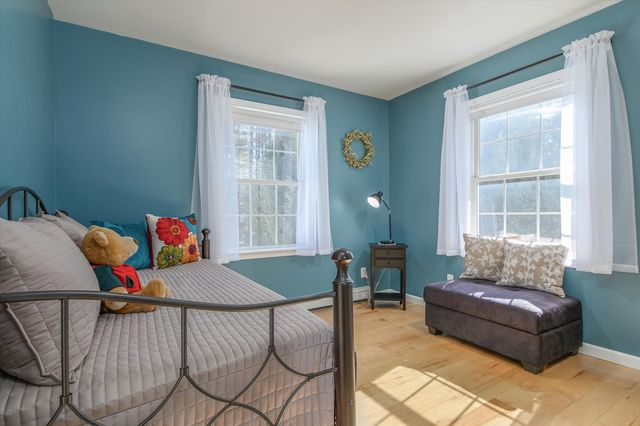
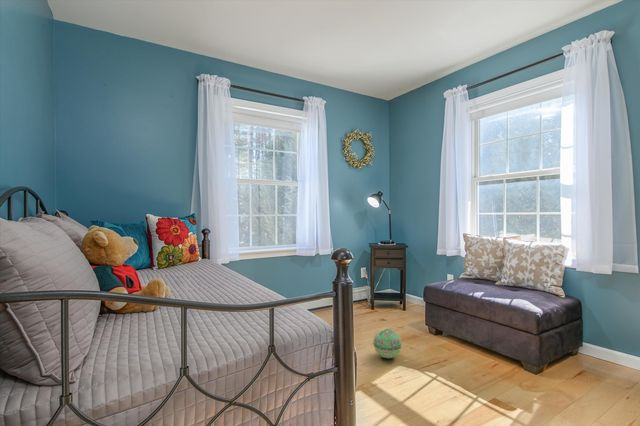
+ ball [372,328,402,359]
